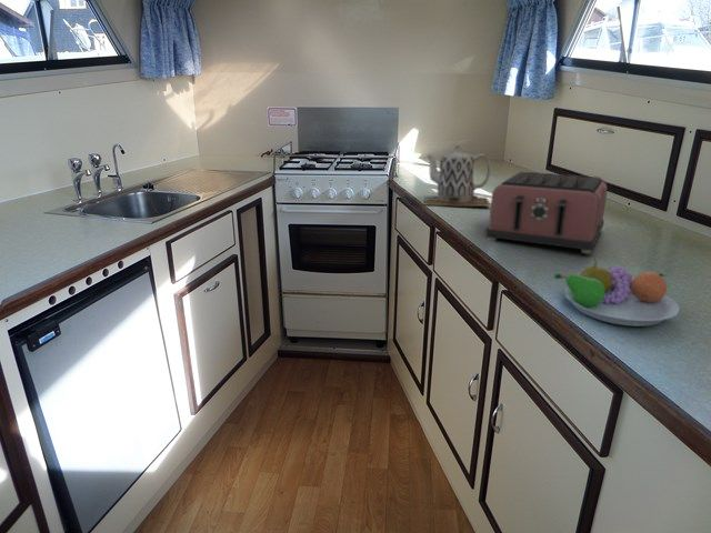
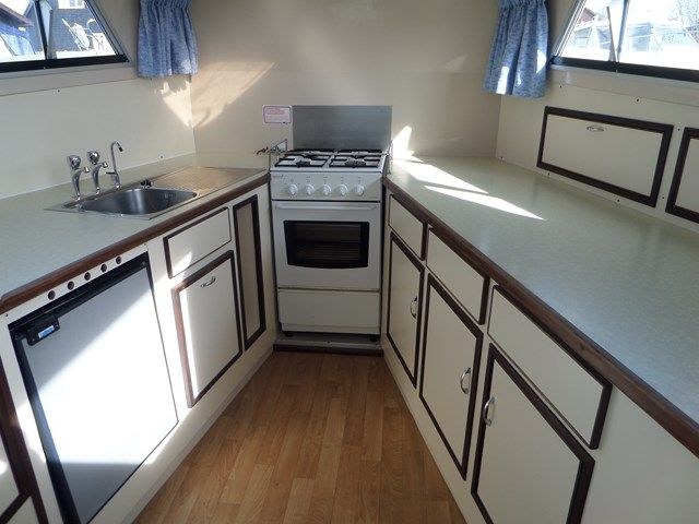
- fruit bowl [553,258,681,328]
- toaster [484,171,609,254]
- teapot [423,143,492,208]
